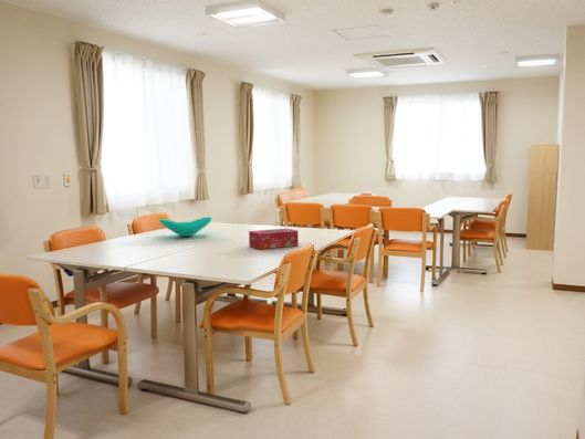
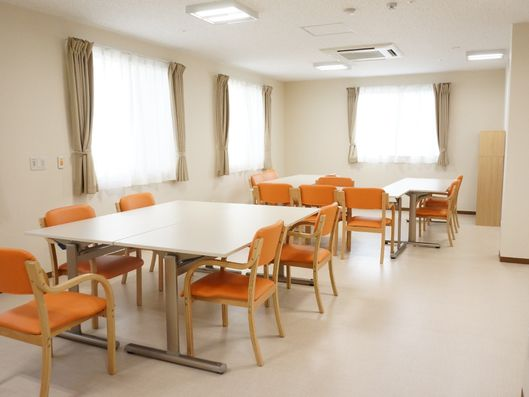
- tissue box [248,228,300,250]
- table top decor [158,216,213,238]
